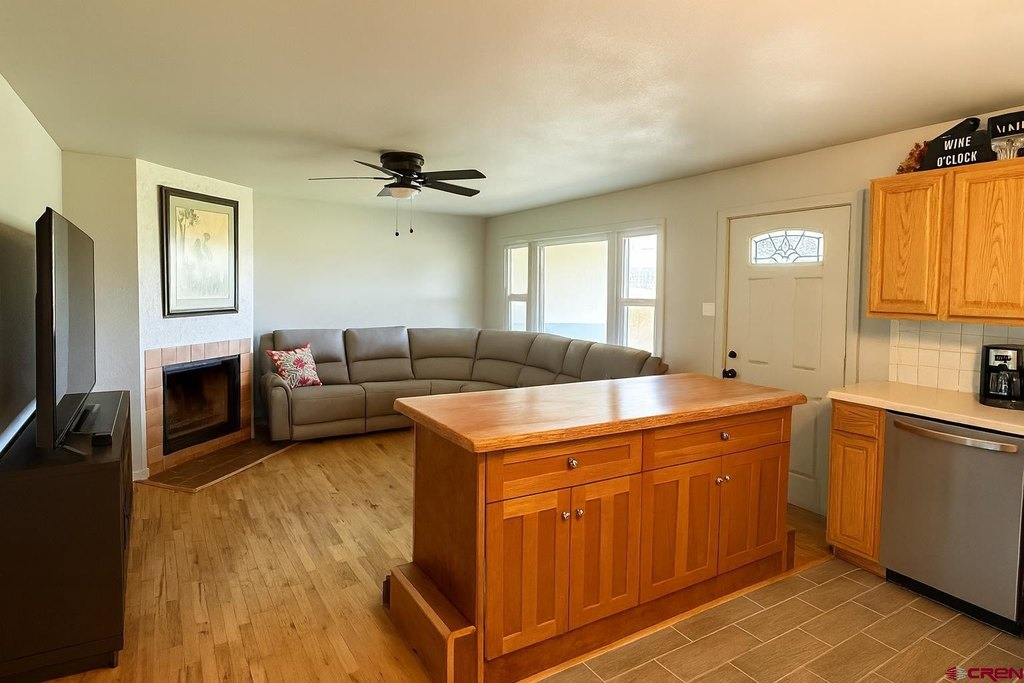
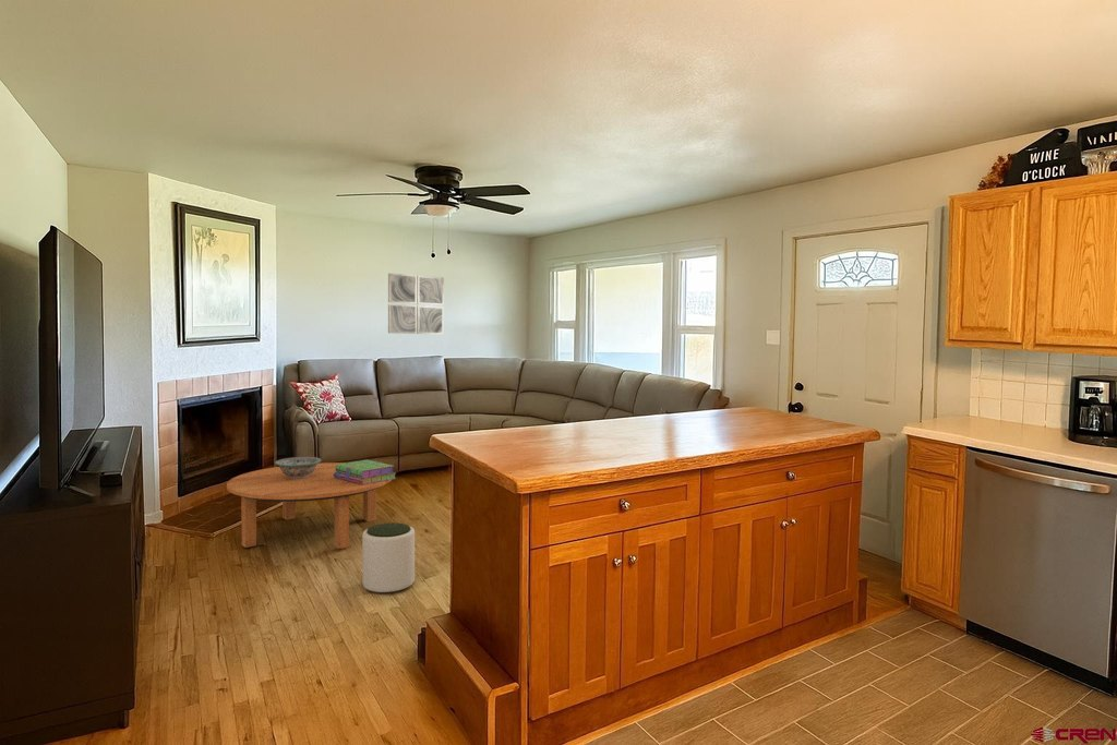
+ coffee table [226,461,392,550]
+ plant pot [361,522,416,594]
+ wall art [387,273,445,335]
+ decorative bowl [274,456,322,479]
+ stack of books [334,459,397,484]
